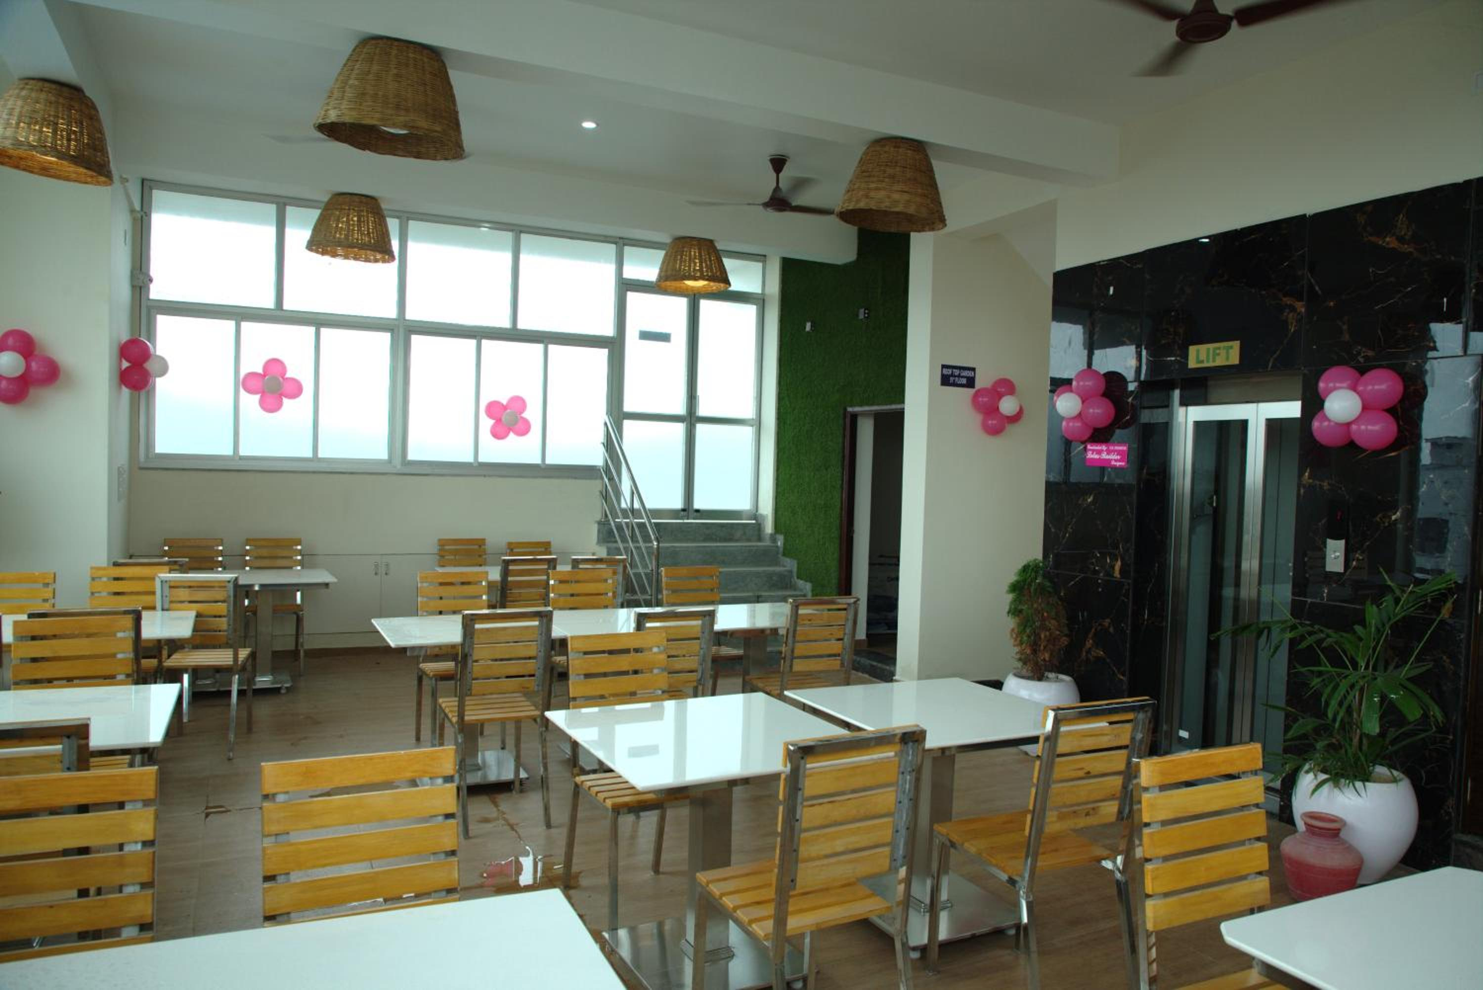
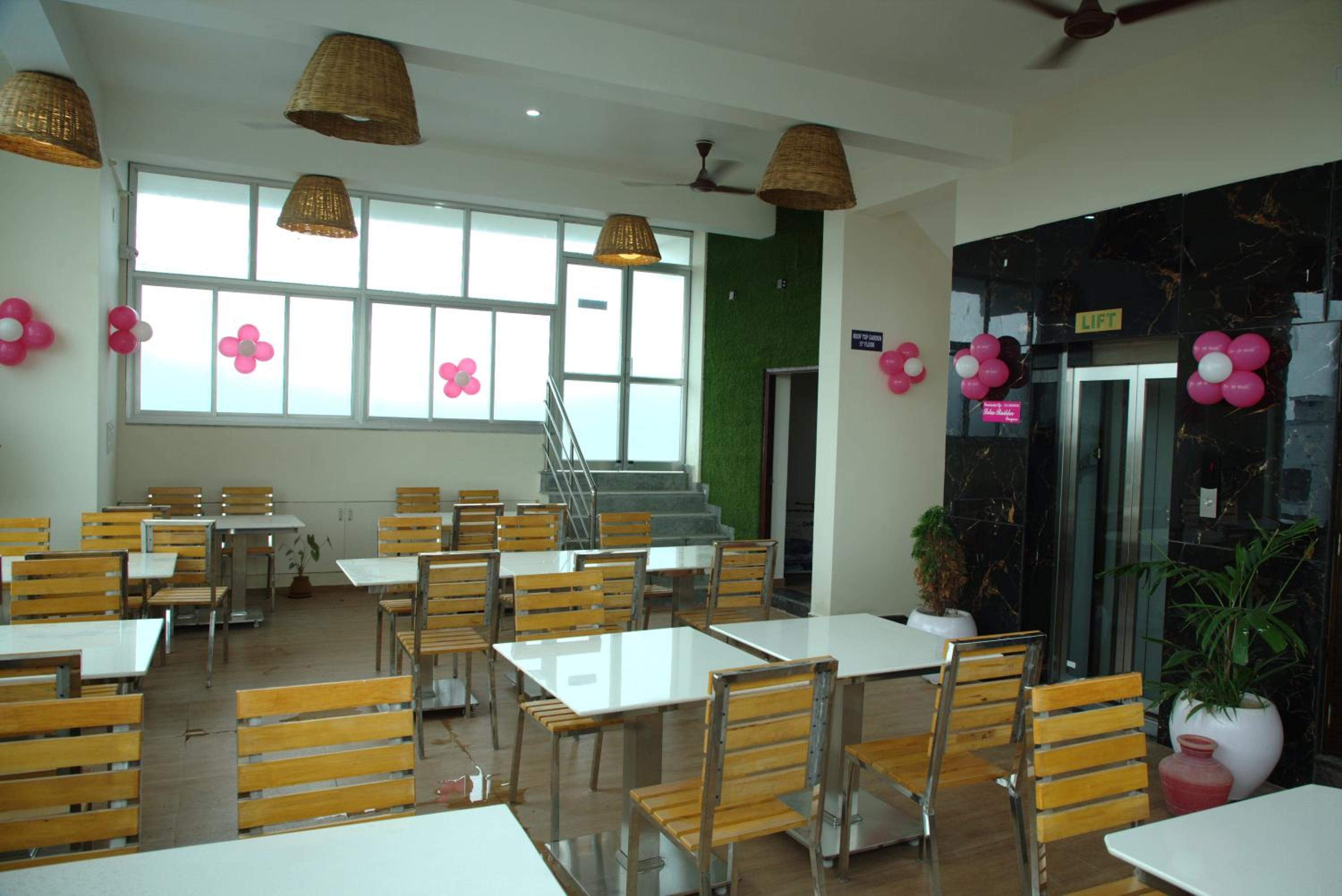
+ house plant [277,533,333,598]
